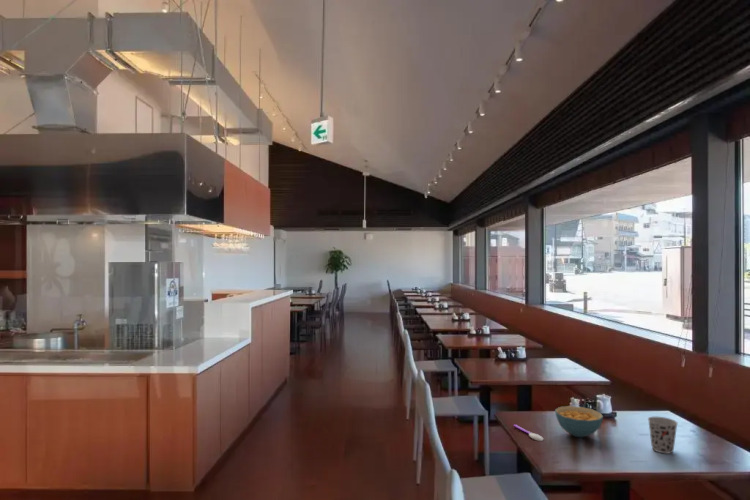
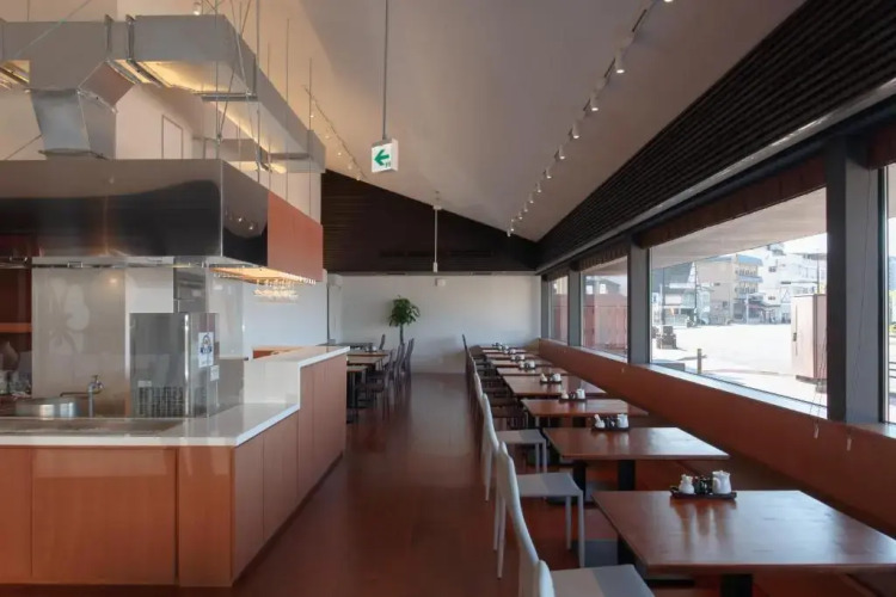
- spoon [512,424,545,442]
- cereal bowl [554,405,604,438]
- cup [647,416,679,455]
